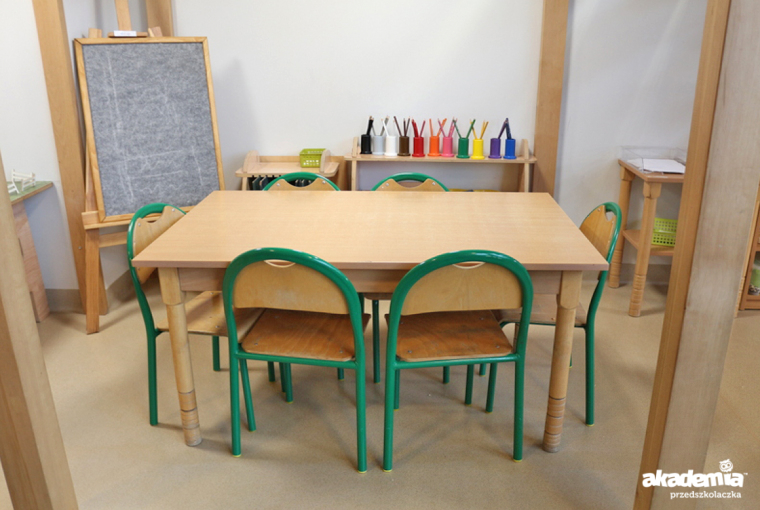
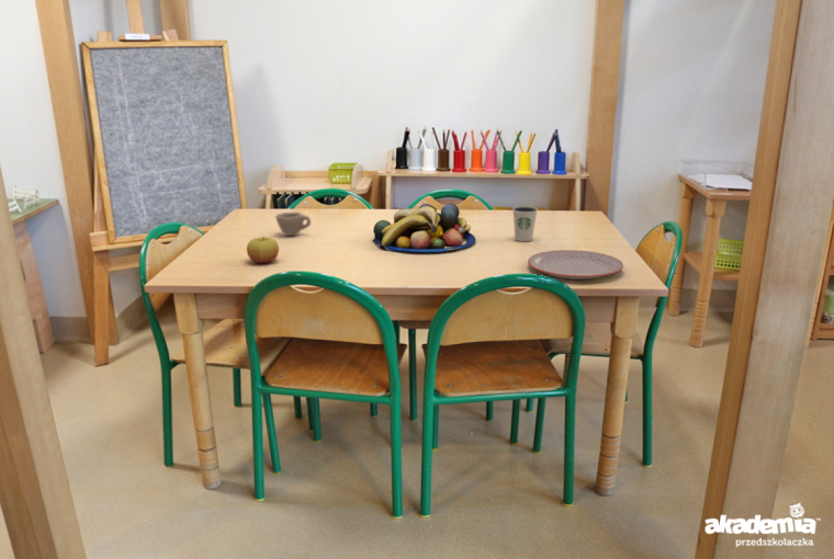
+ apple [246,236,280,264]
+ plate [527,249,624,281]
+ cup [274,212,312,237]
+ fruit bowl [372,202,476,253]
+ dixie cup [511,205,539,242]
